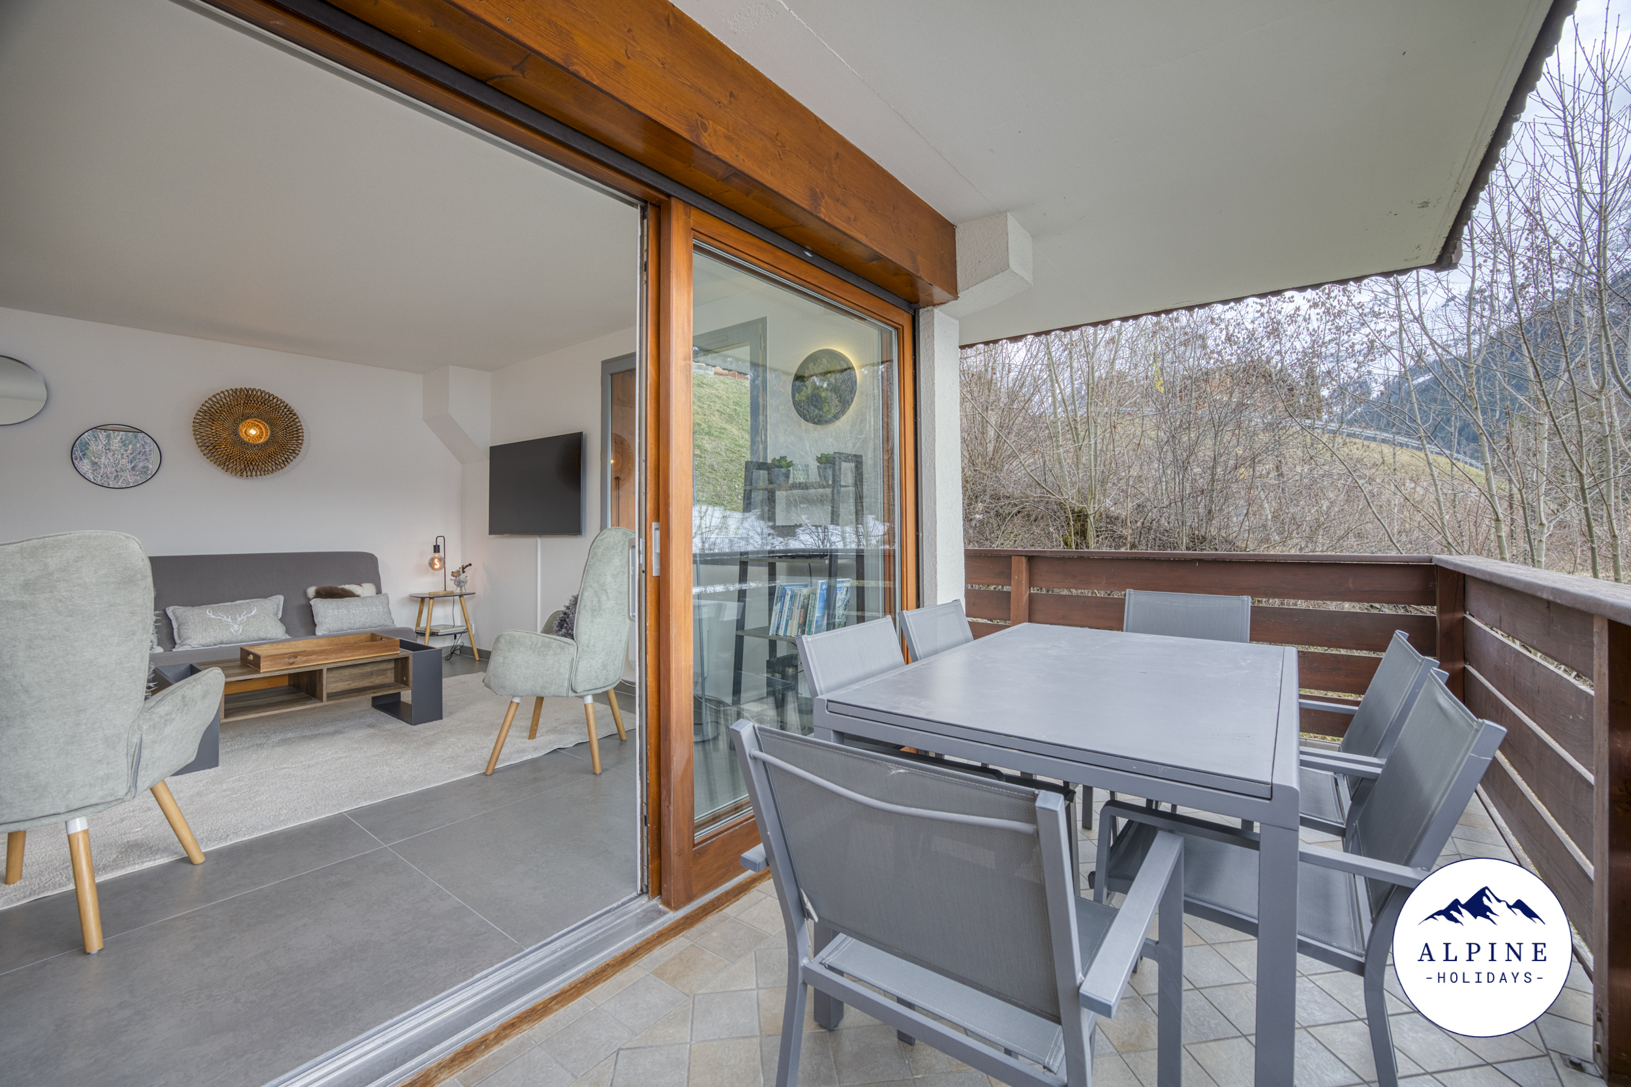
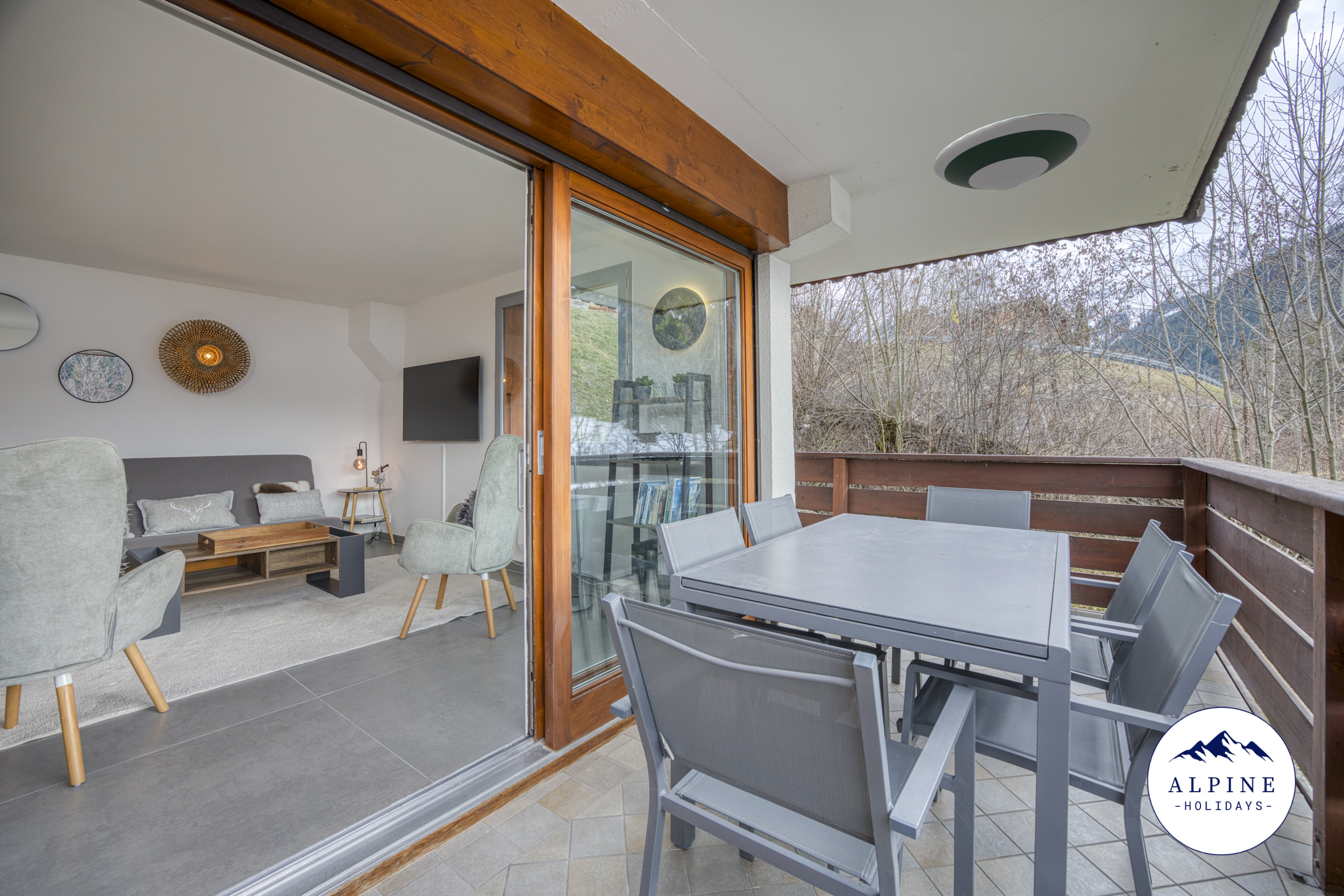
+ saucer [933,112,1091,191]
